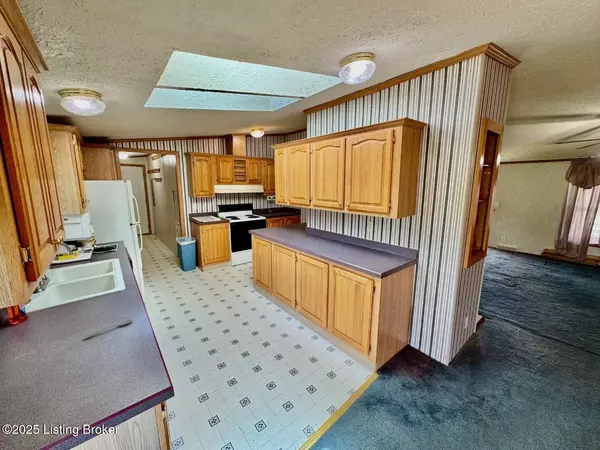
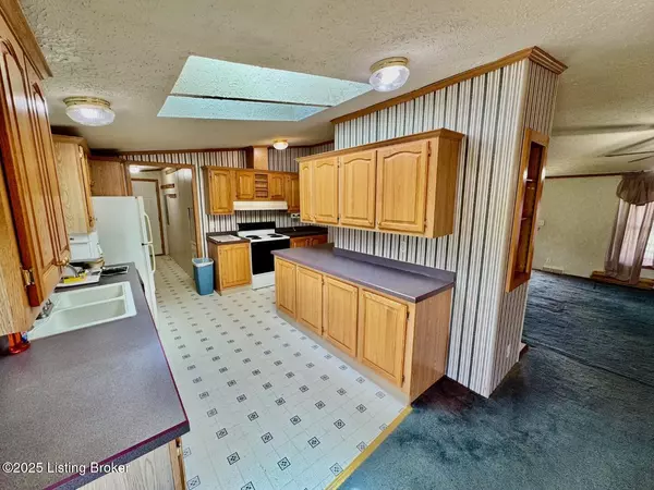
- spoon [82,318,134,341]
